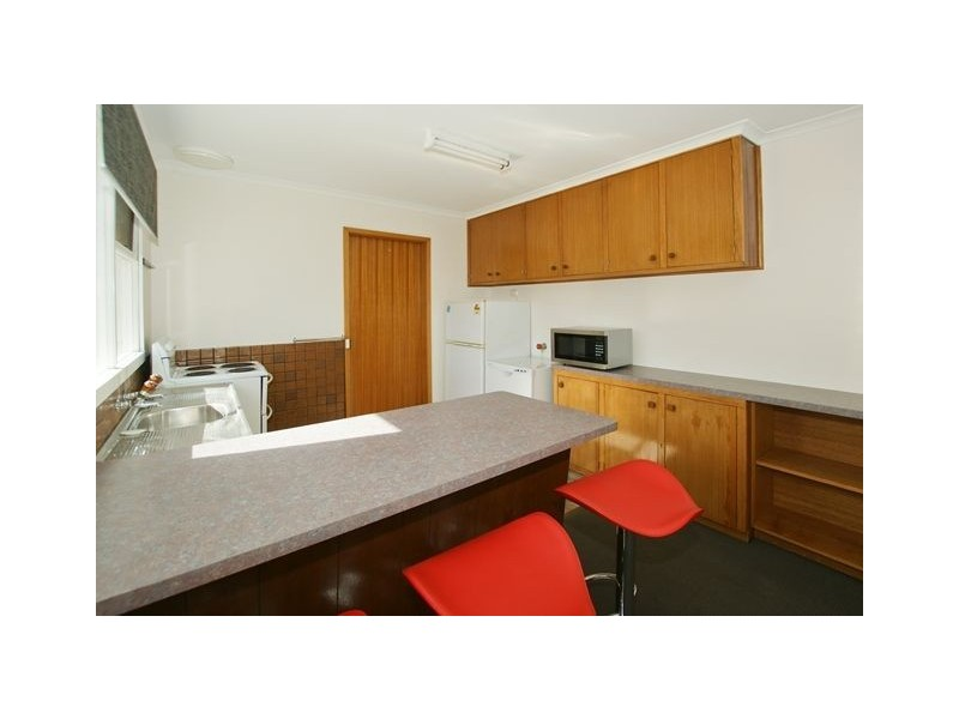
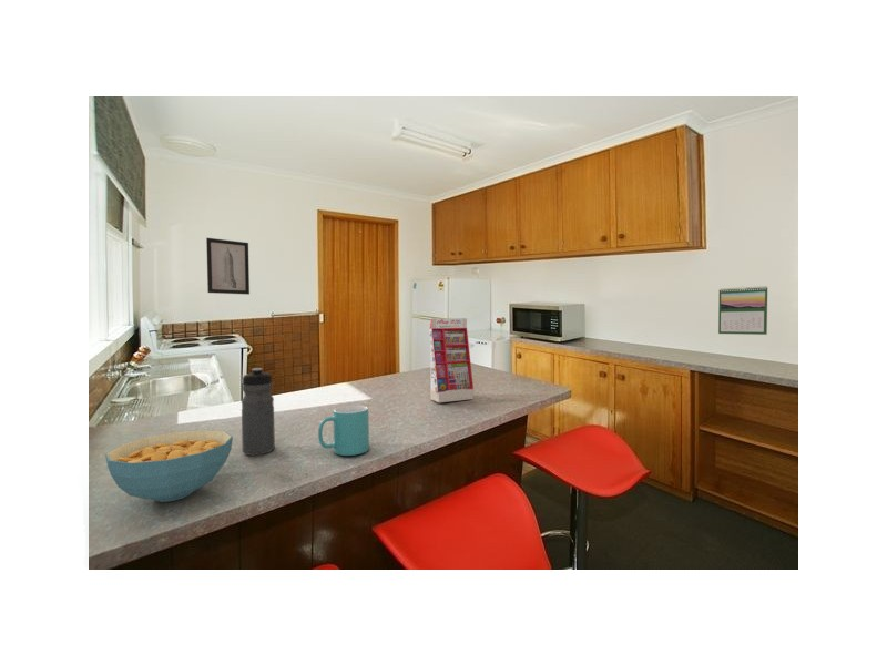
+ gift box [428,317,475,403]
+ water bottle [241,367,276,457]
+ mug [317,405,370,457]
+ calendar [717,285,768,336]
+ cereal bowl [104,429,234,503]
+ wall art [205,237,251,296]
